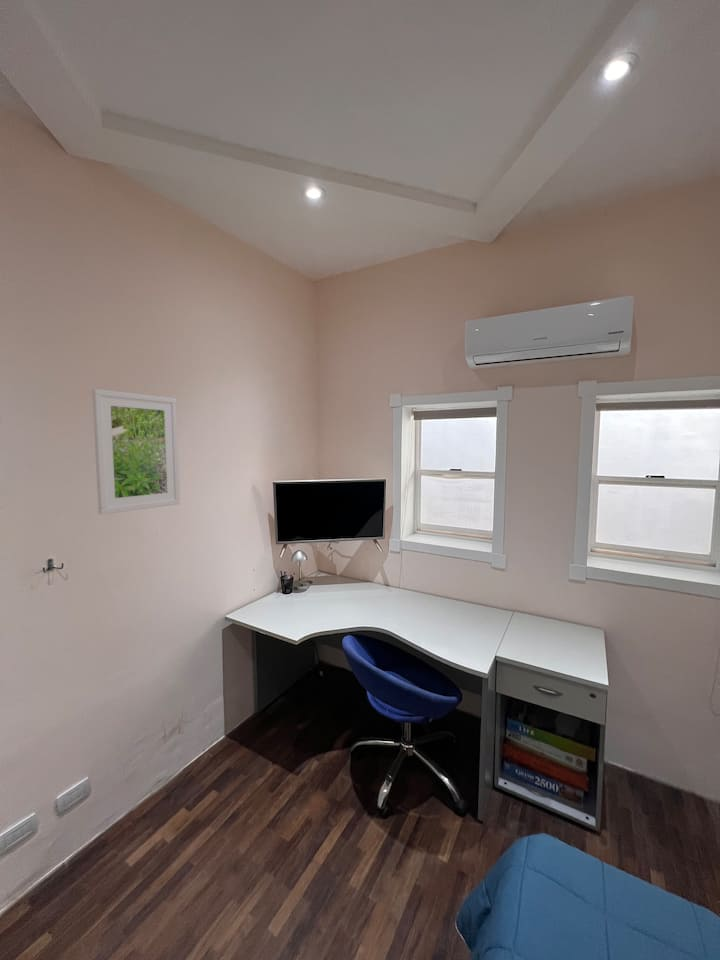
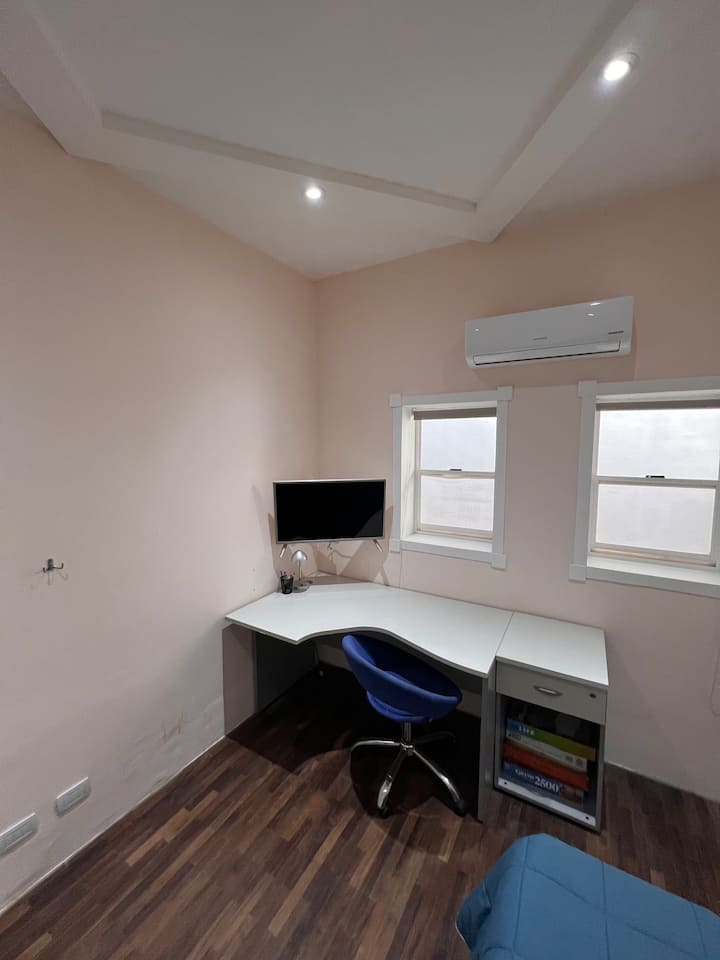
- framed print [91,388,181,515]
